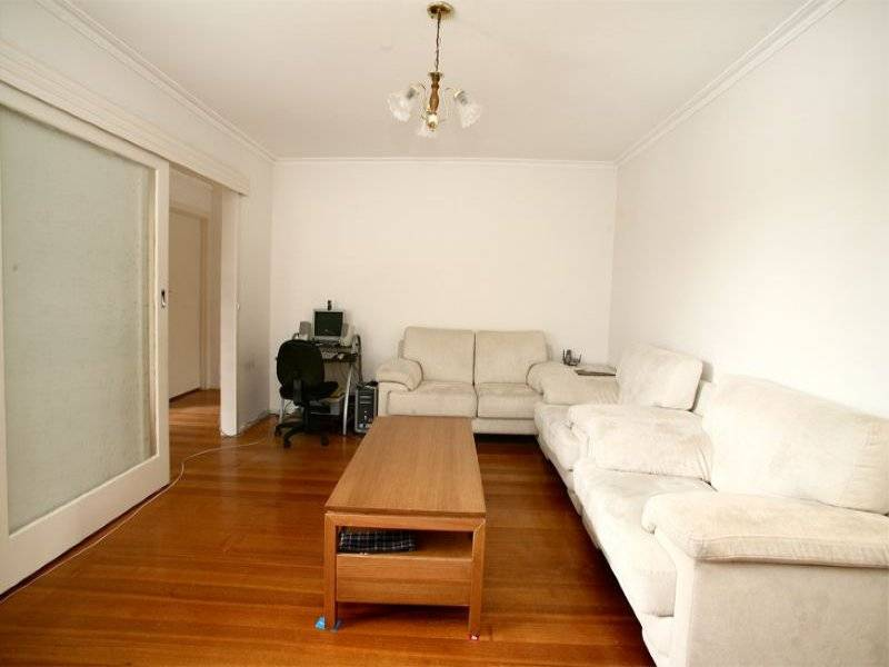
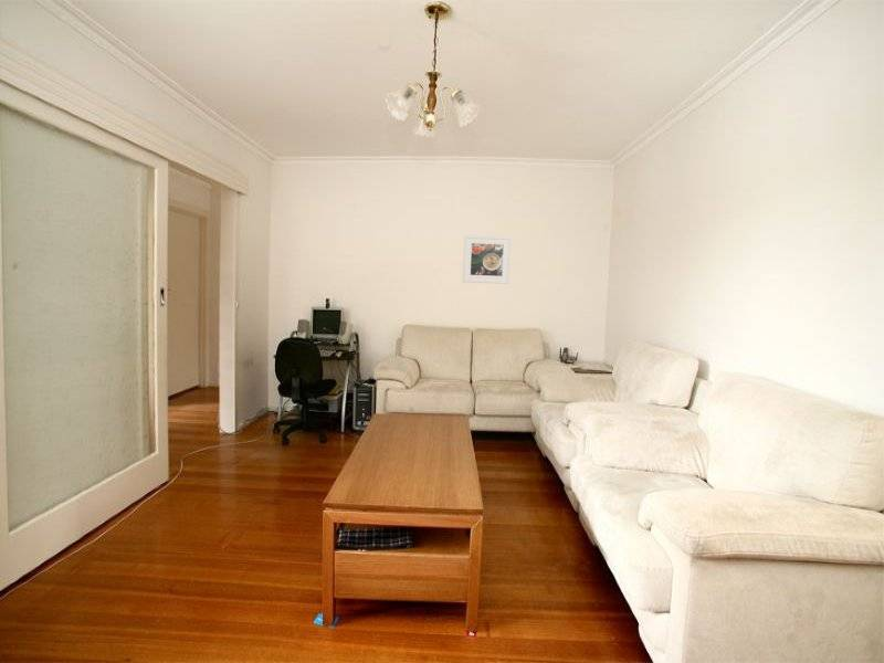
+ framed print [462,234,513,285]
